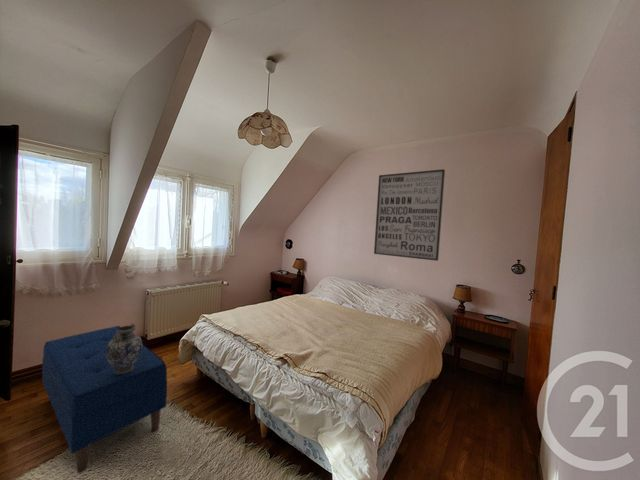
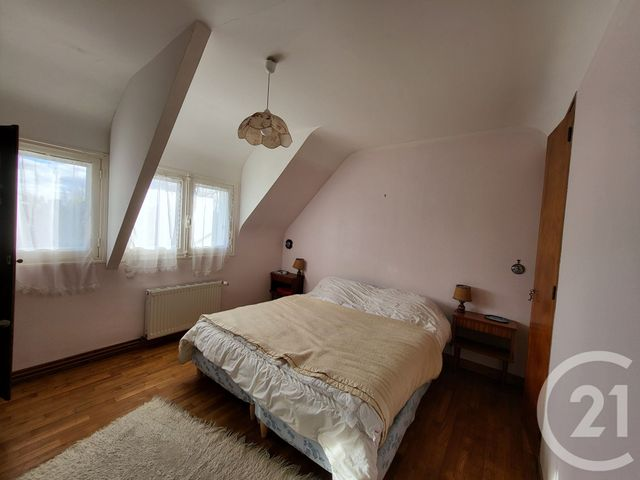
- bench [41,325,168,474]
- wall art [373,168,446,262]
- decorative vase [106,323,143,375]
